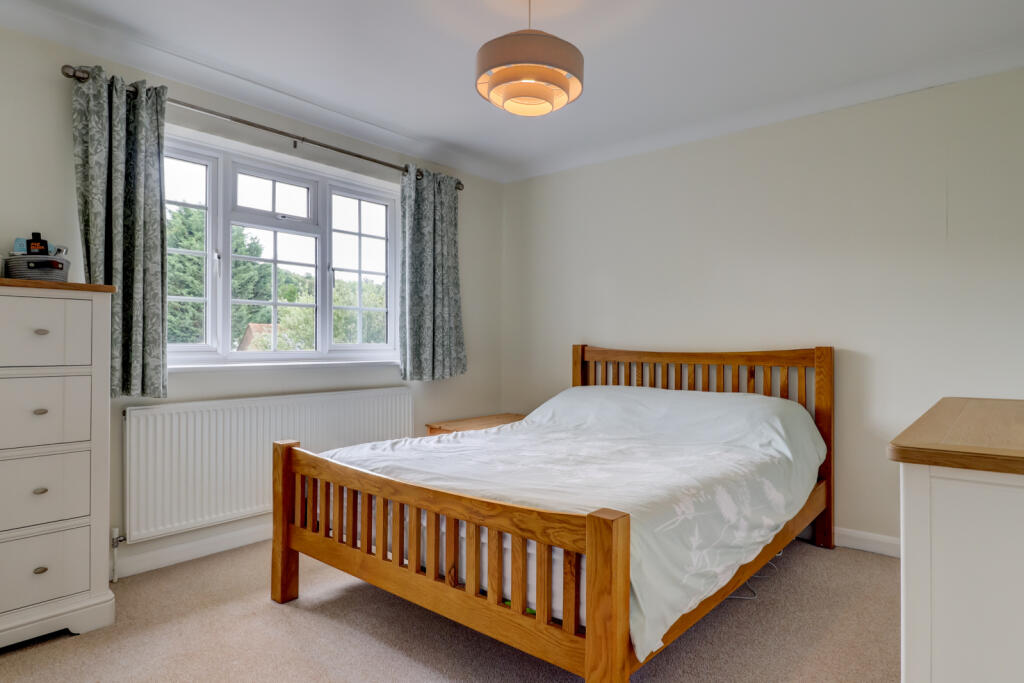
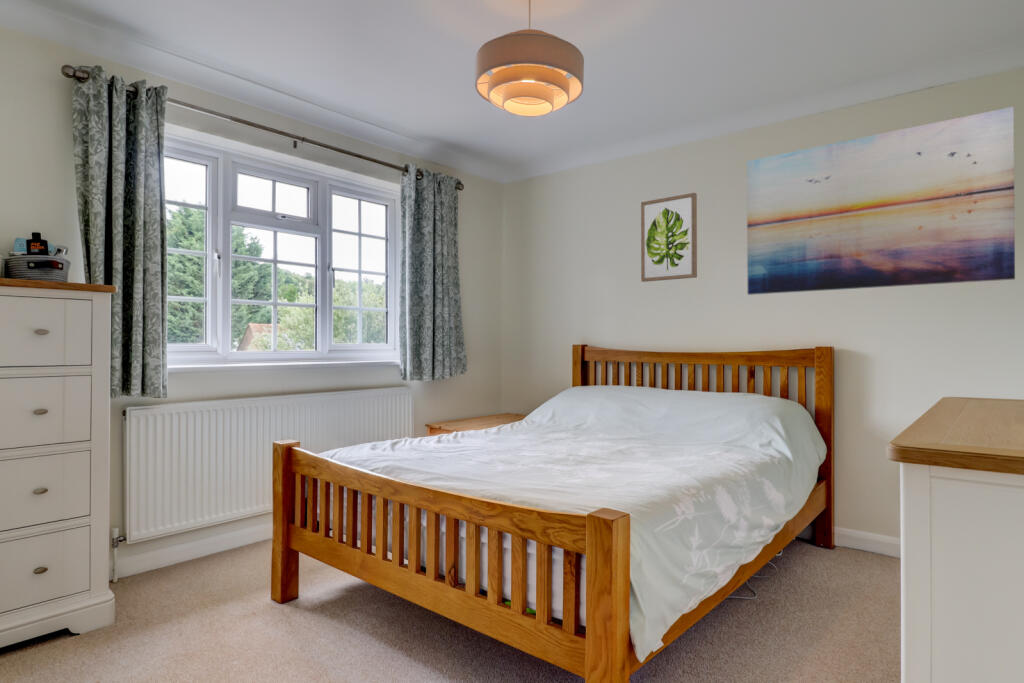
+ wall art [746,106,1016,296]
+ wall art [640,192,698,283]
